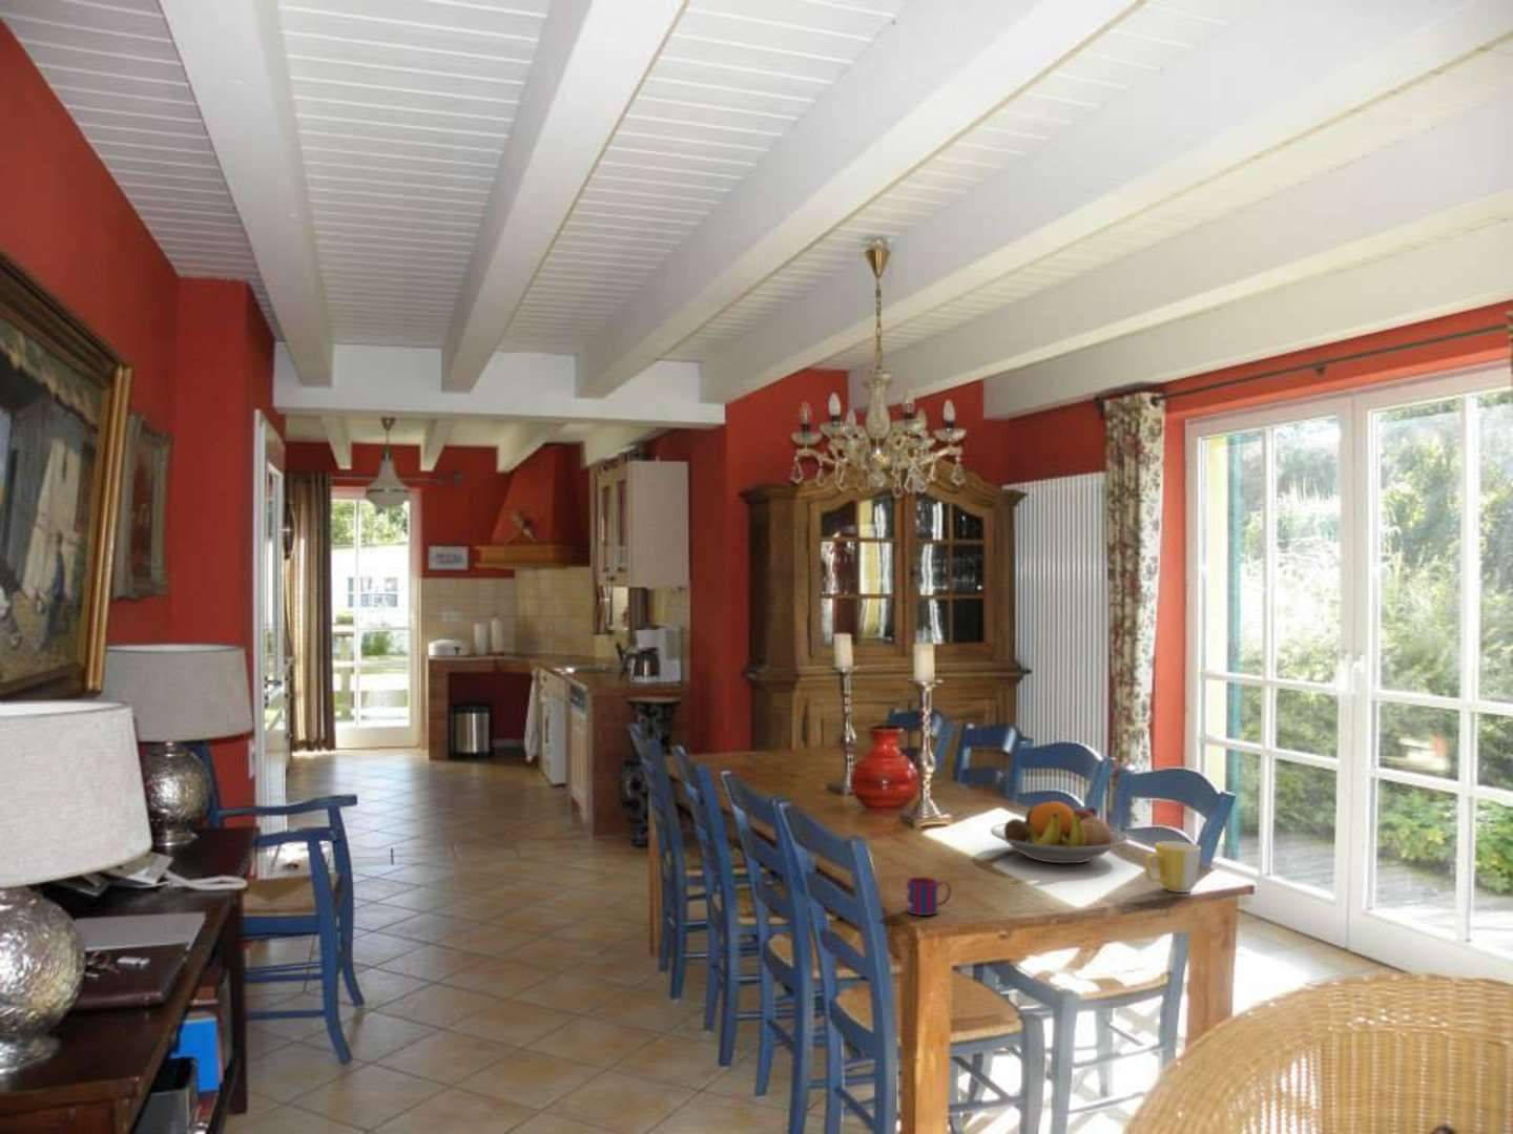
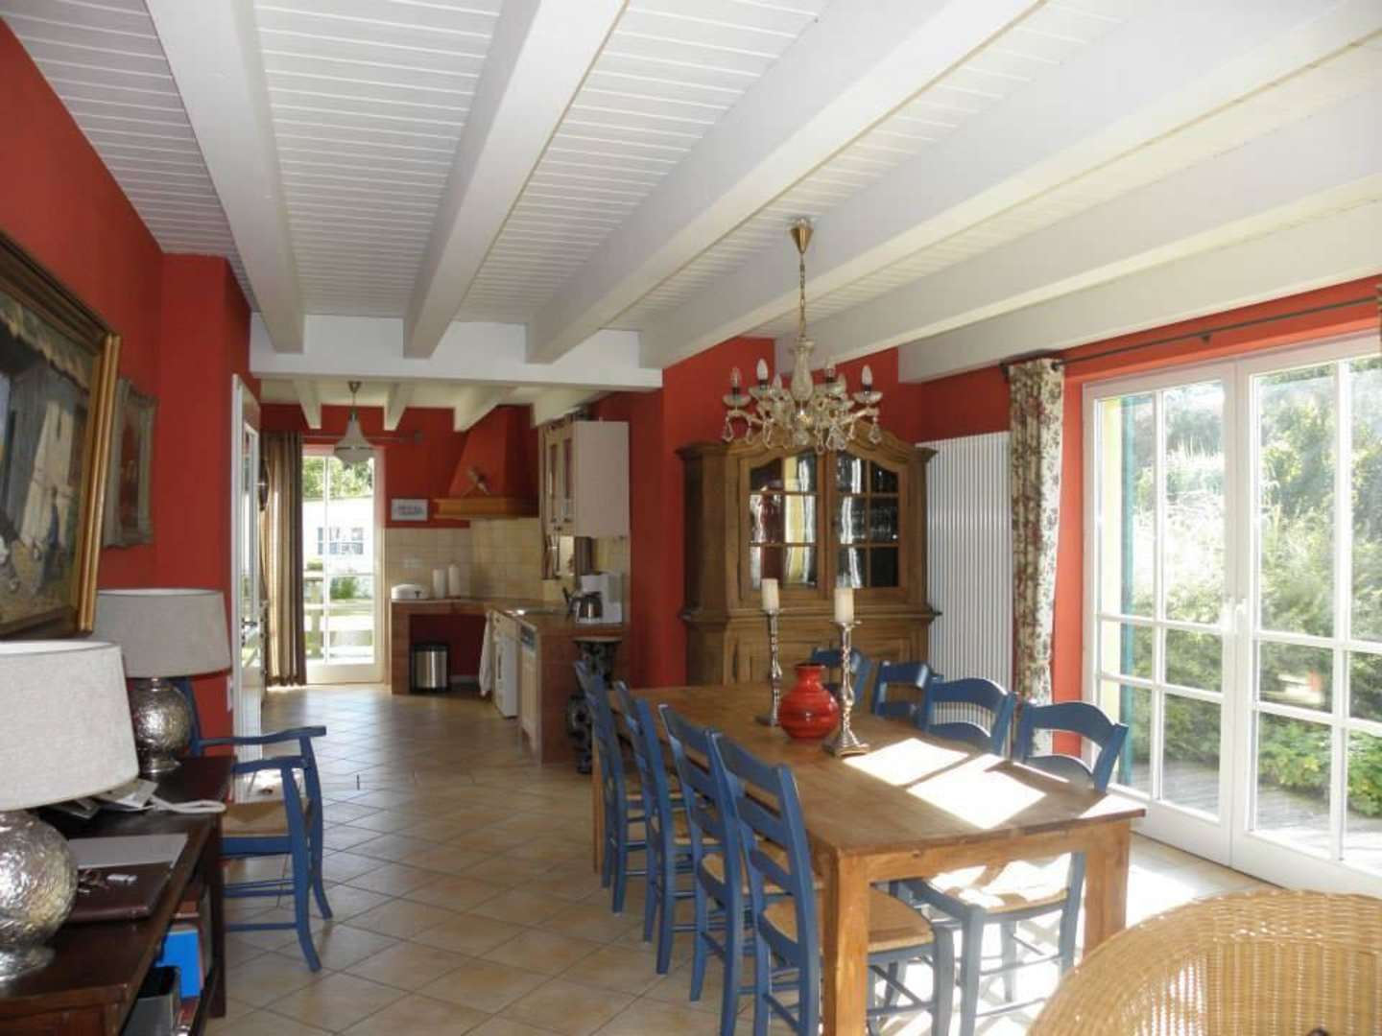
- fruit bowl [990,800,1129,864]
- mug [905,876,952,917]
- mug [1144,840,1202,893]
